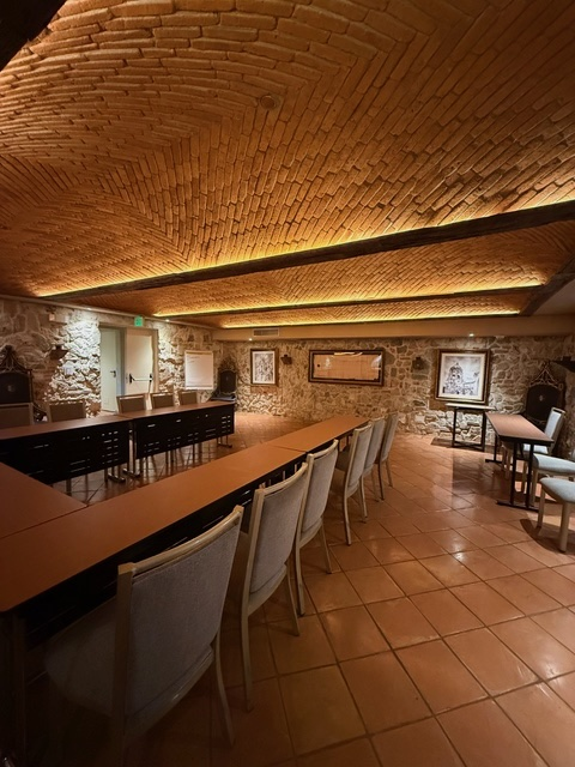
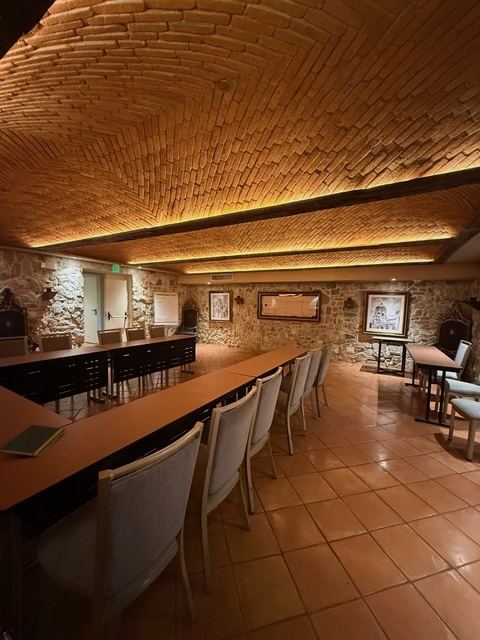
+ notepad [0,423,67,458]
